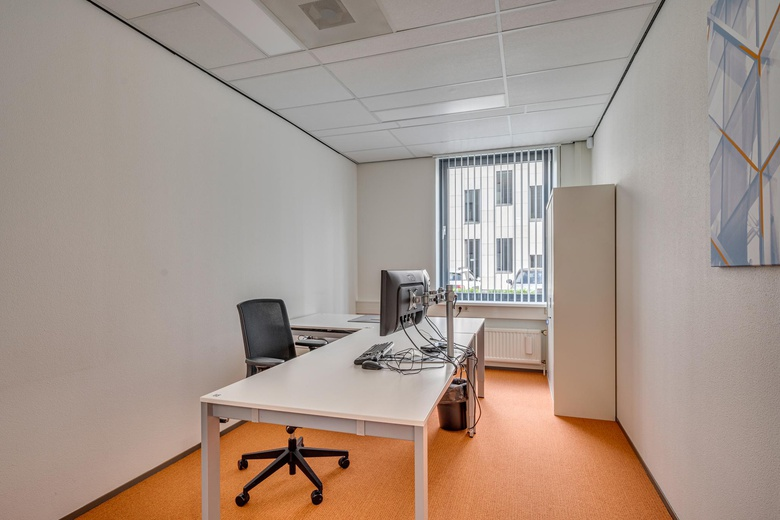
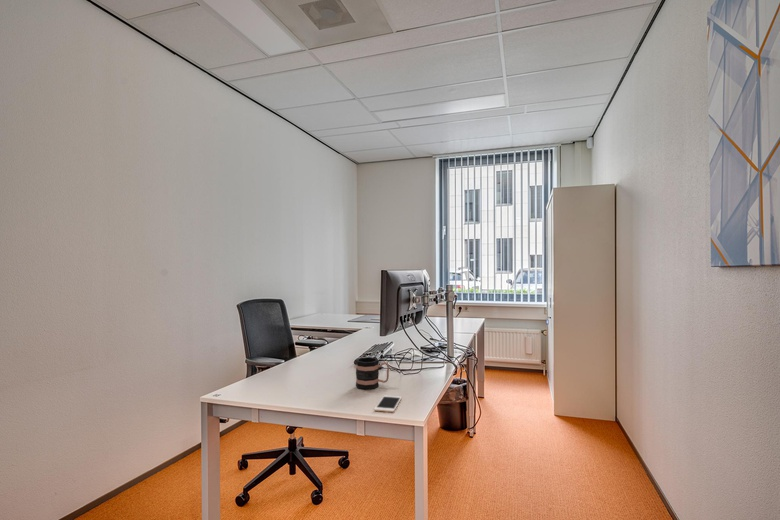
+ mug [355,356,390,391]
+ cell phone [373,395,403,413]
